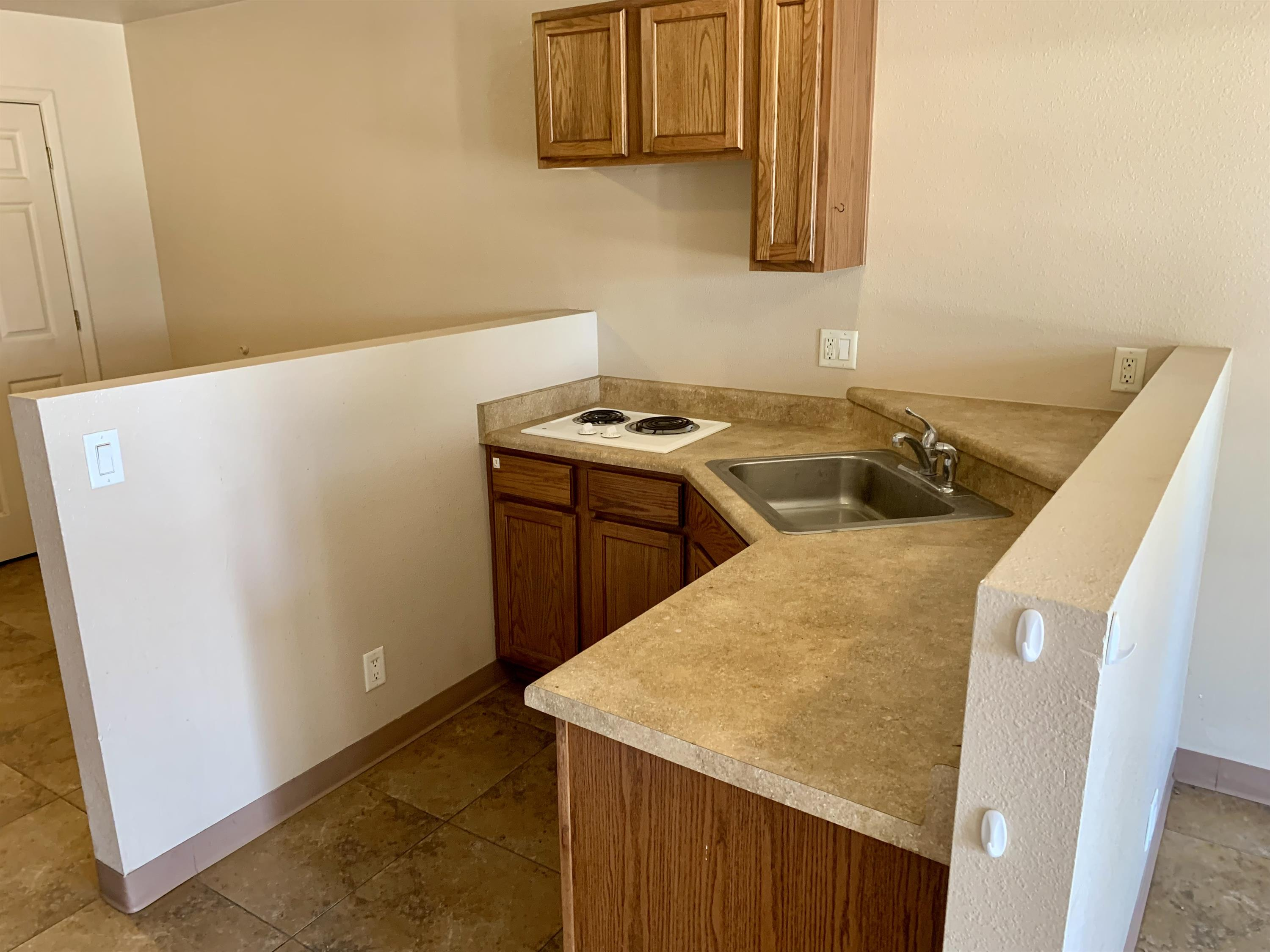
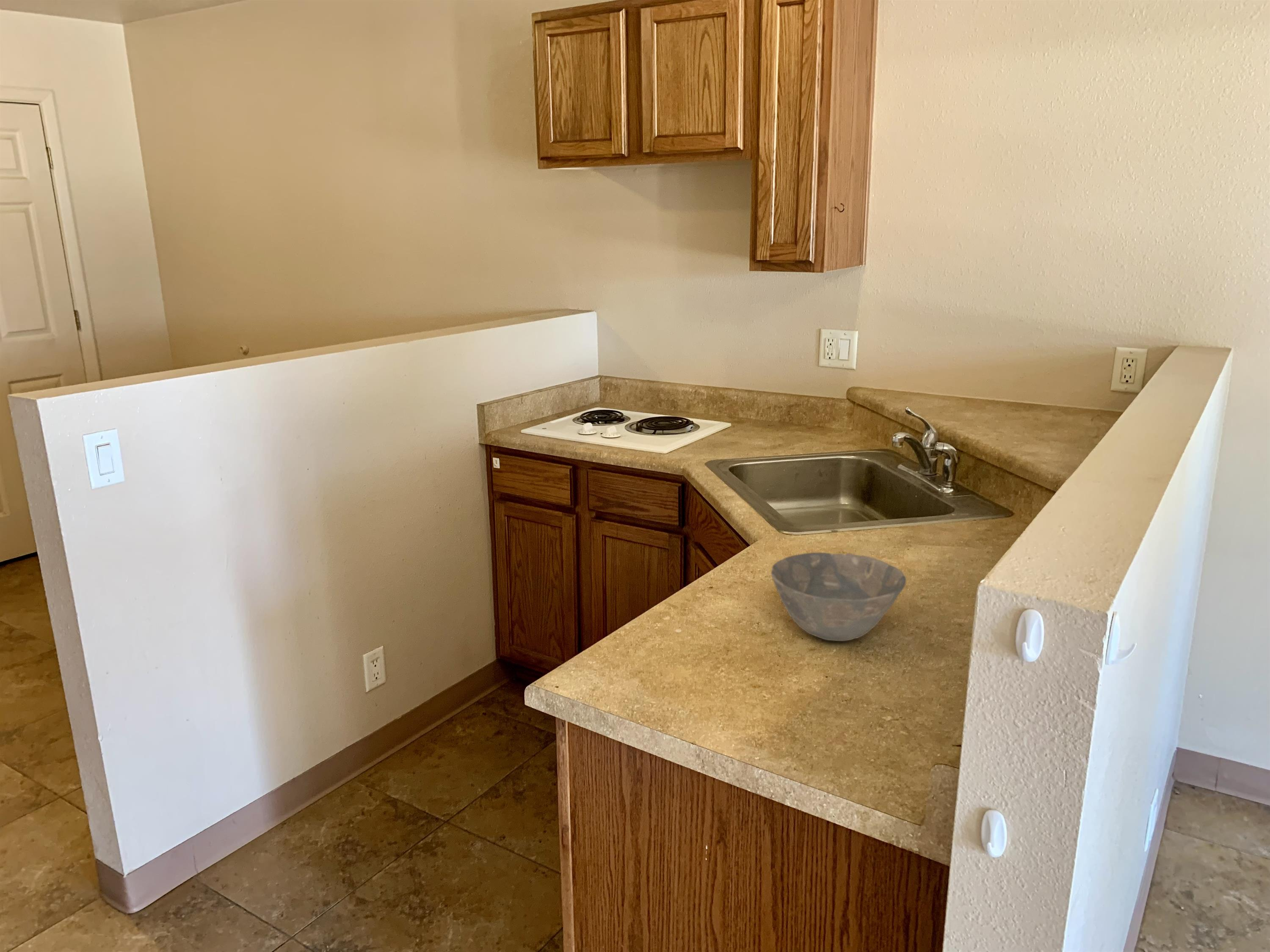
+ bowl [770,552,906,641]
